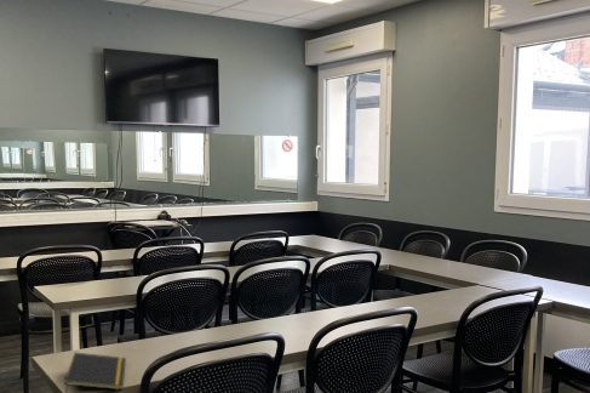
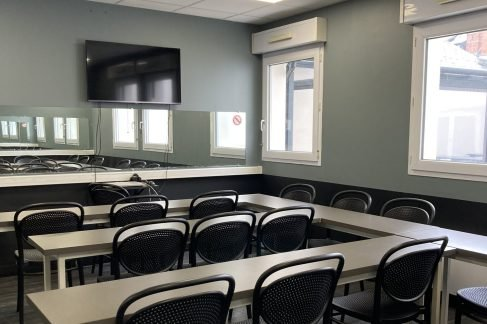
- notepad [63,352,127,393]
